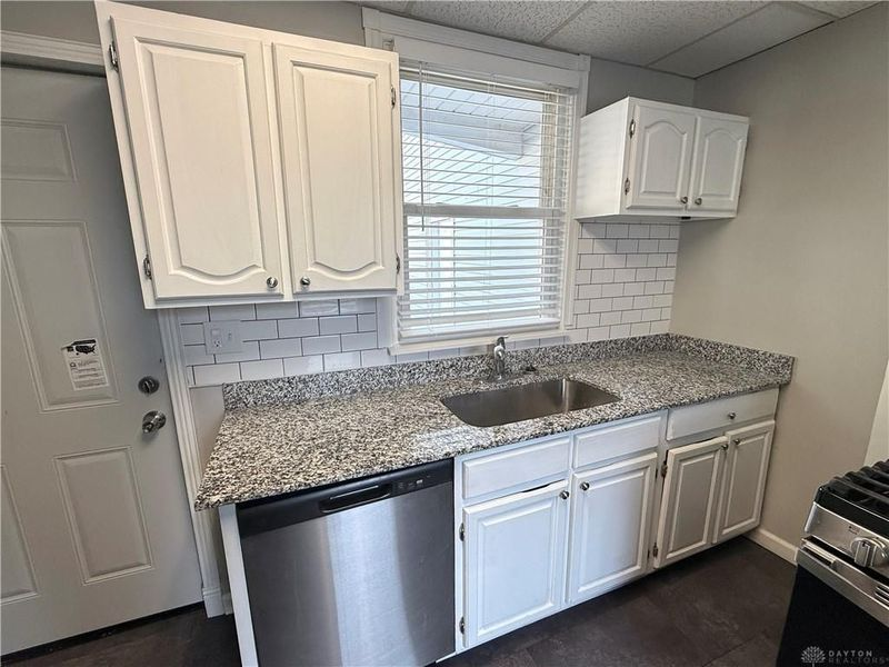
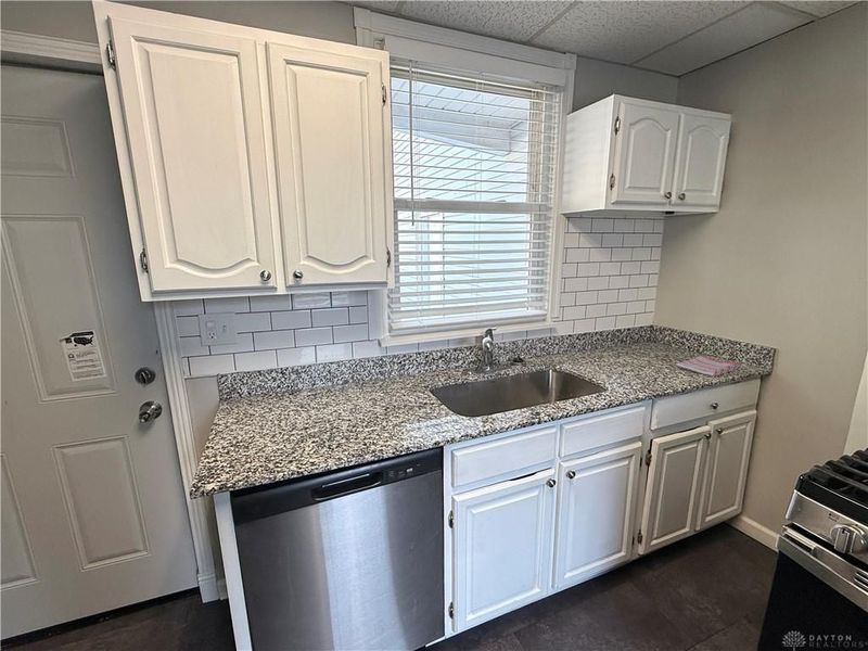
+ dish towel [676,355,738,378]
